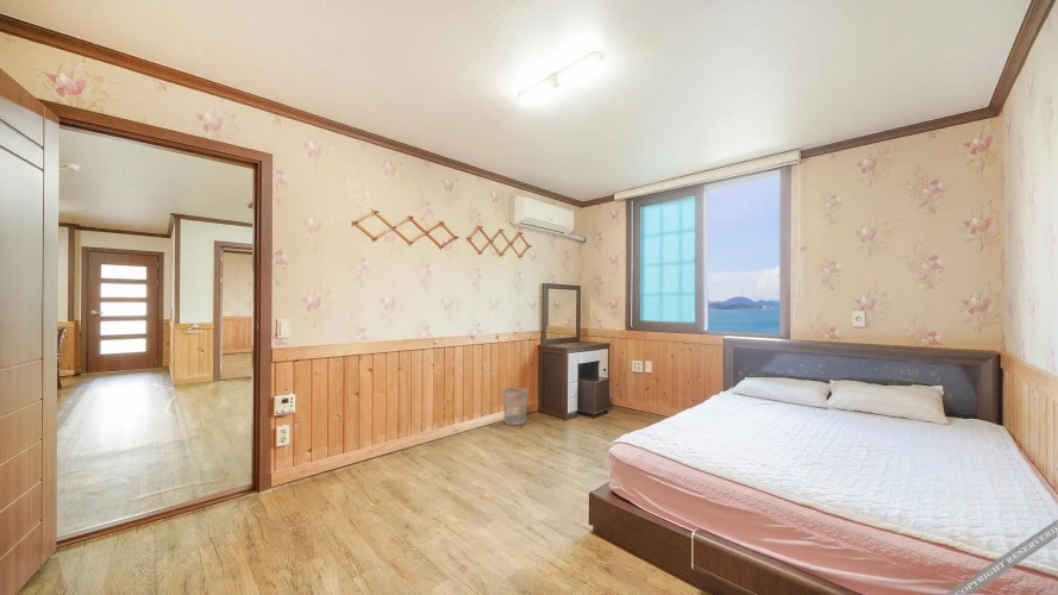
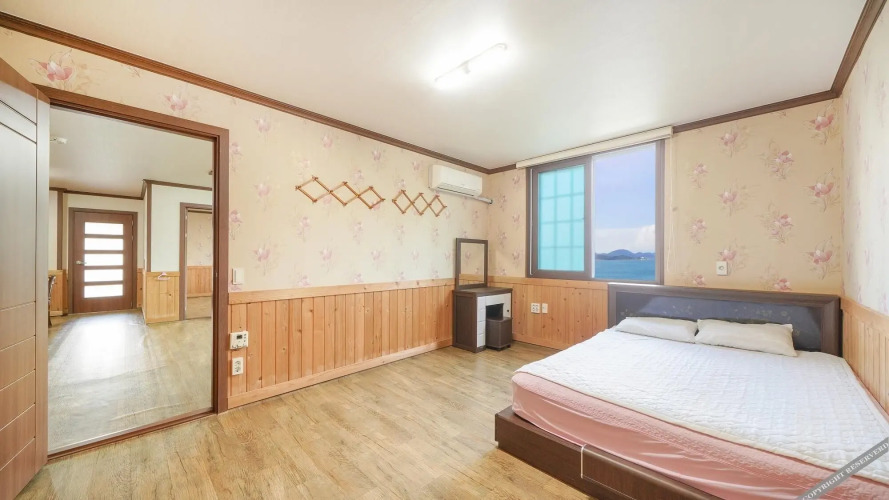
- wastebasket [501,387,528,426]
